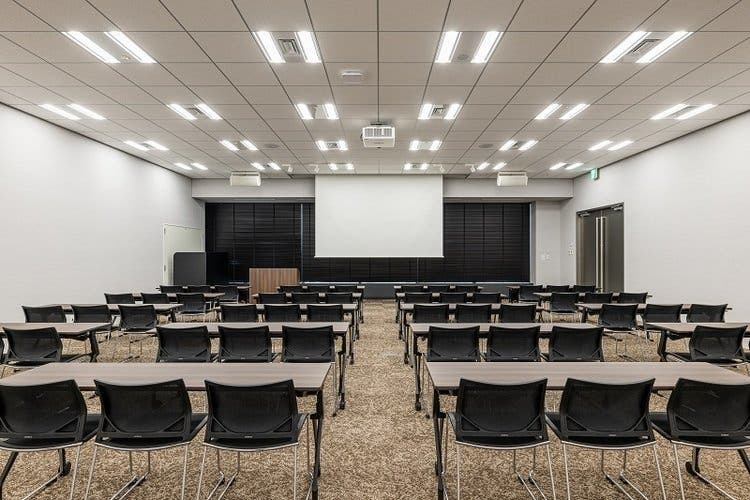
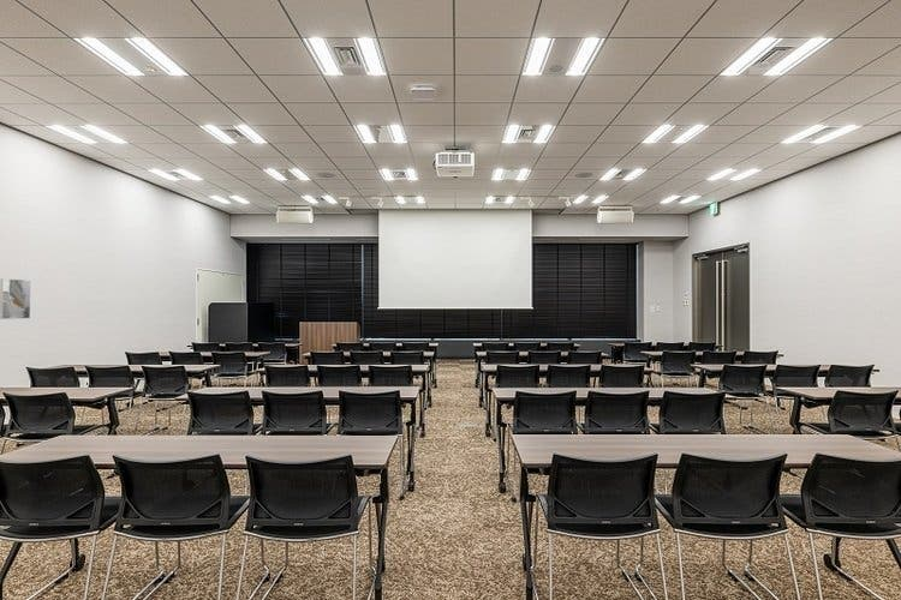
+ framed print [0,277,31,320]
